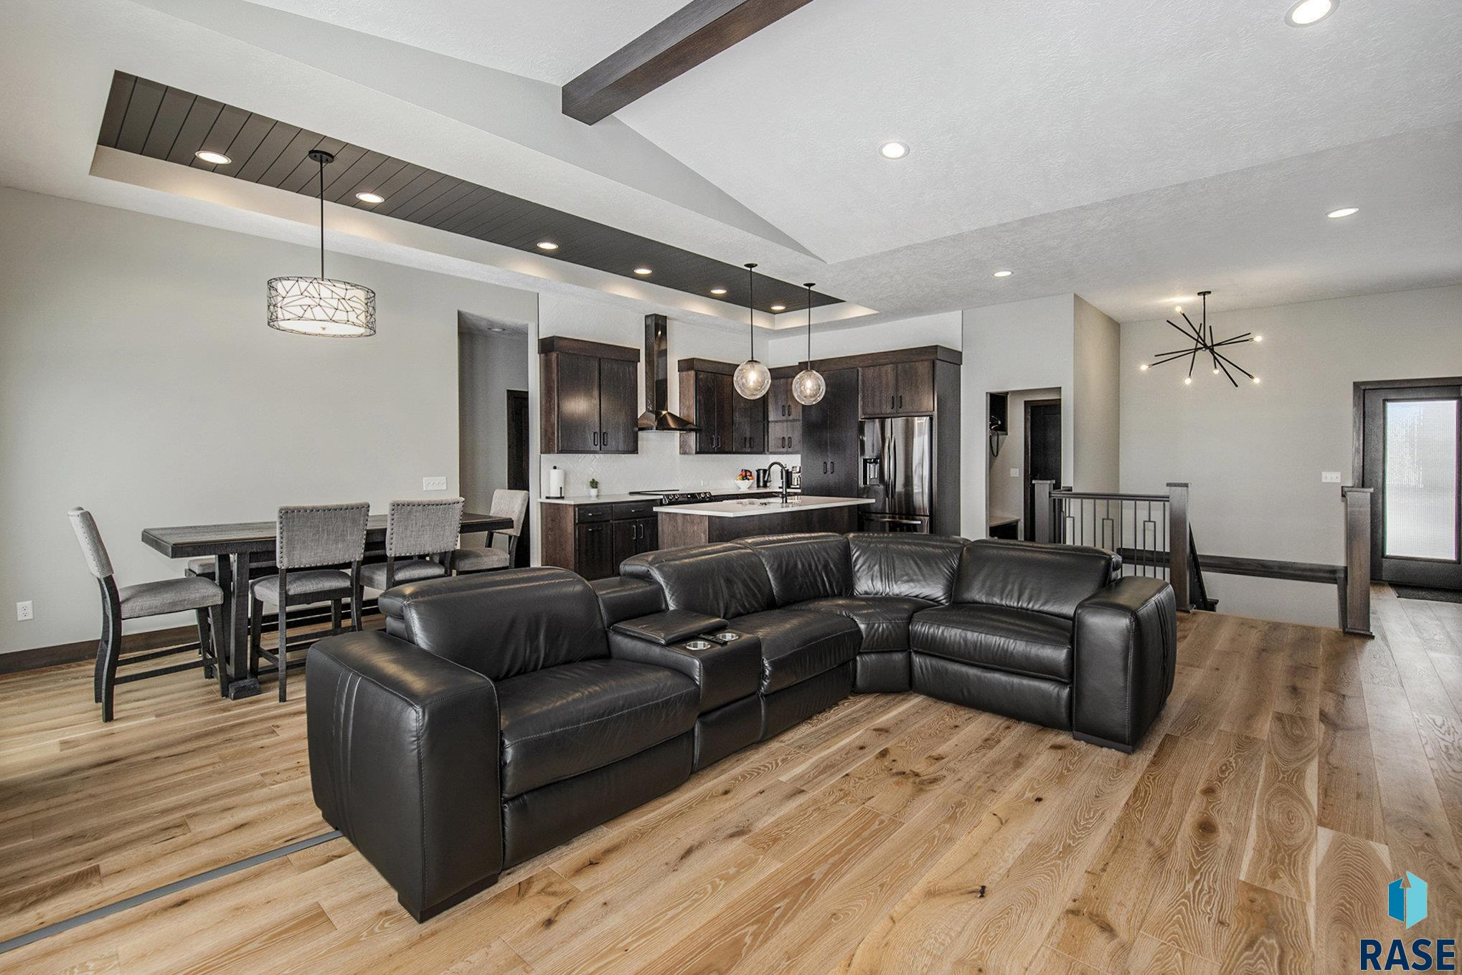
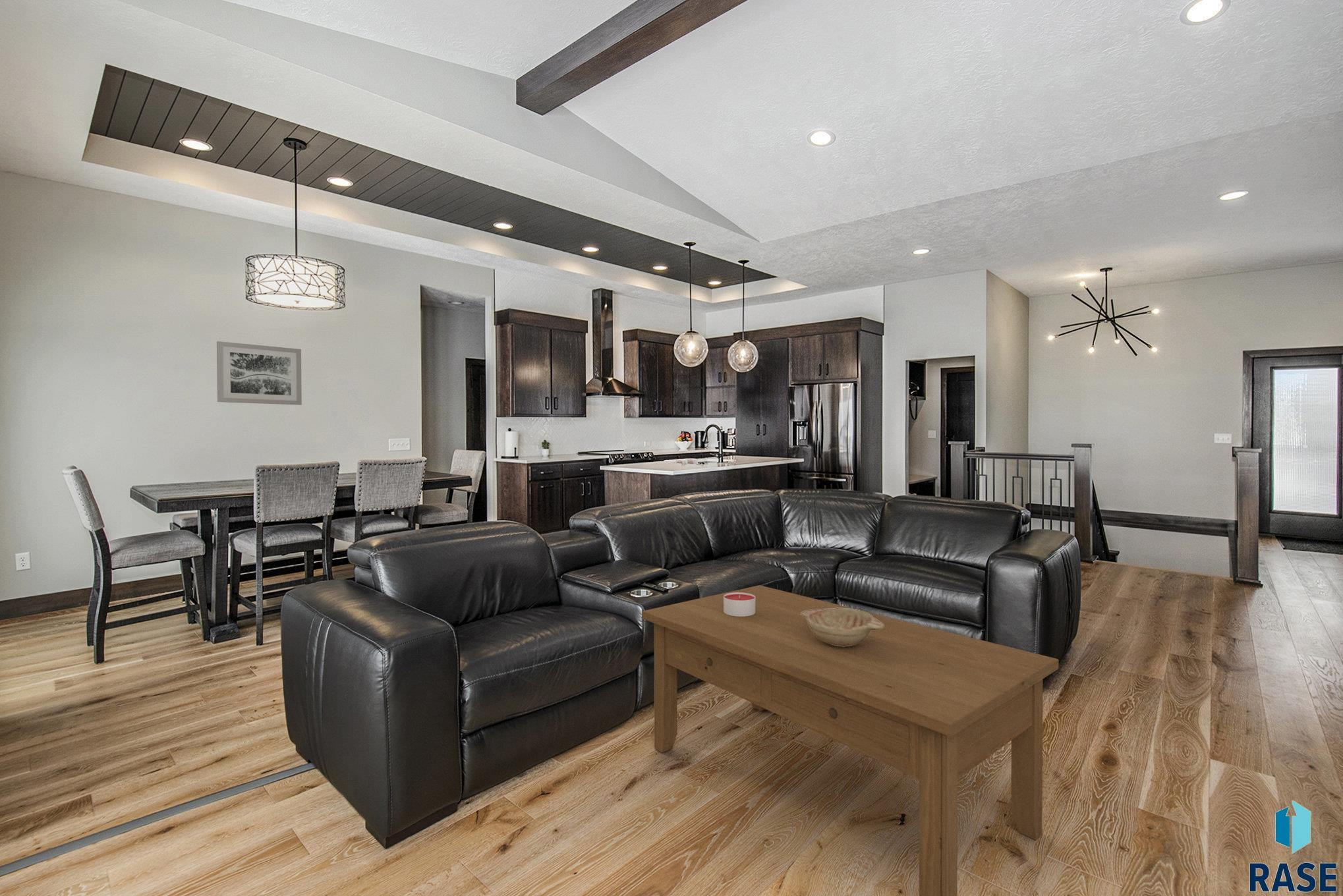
+ coffee table [642,584,1059,896]
+ candle [724,592,755,617]
+ wall art [216,341,302,406]
+ decorative bowl [801,608,884,647]
